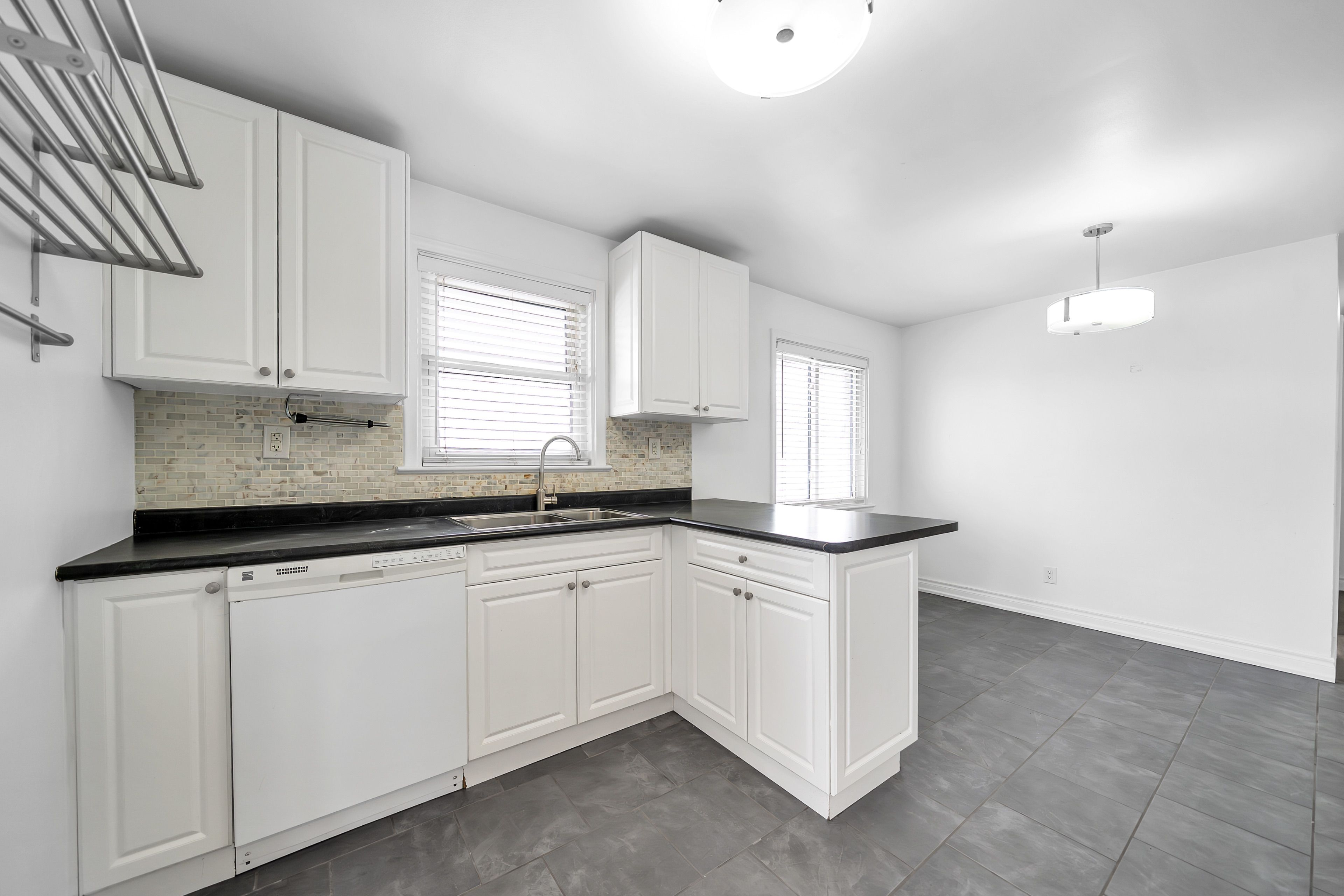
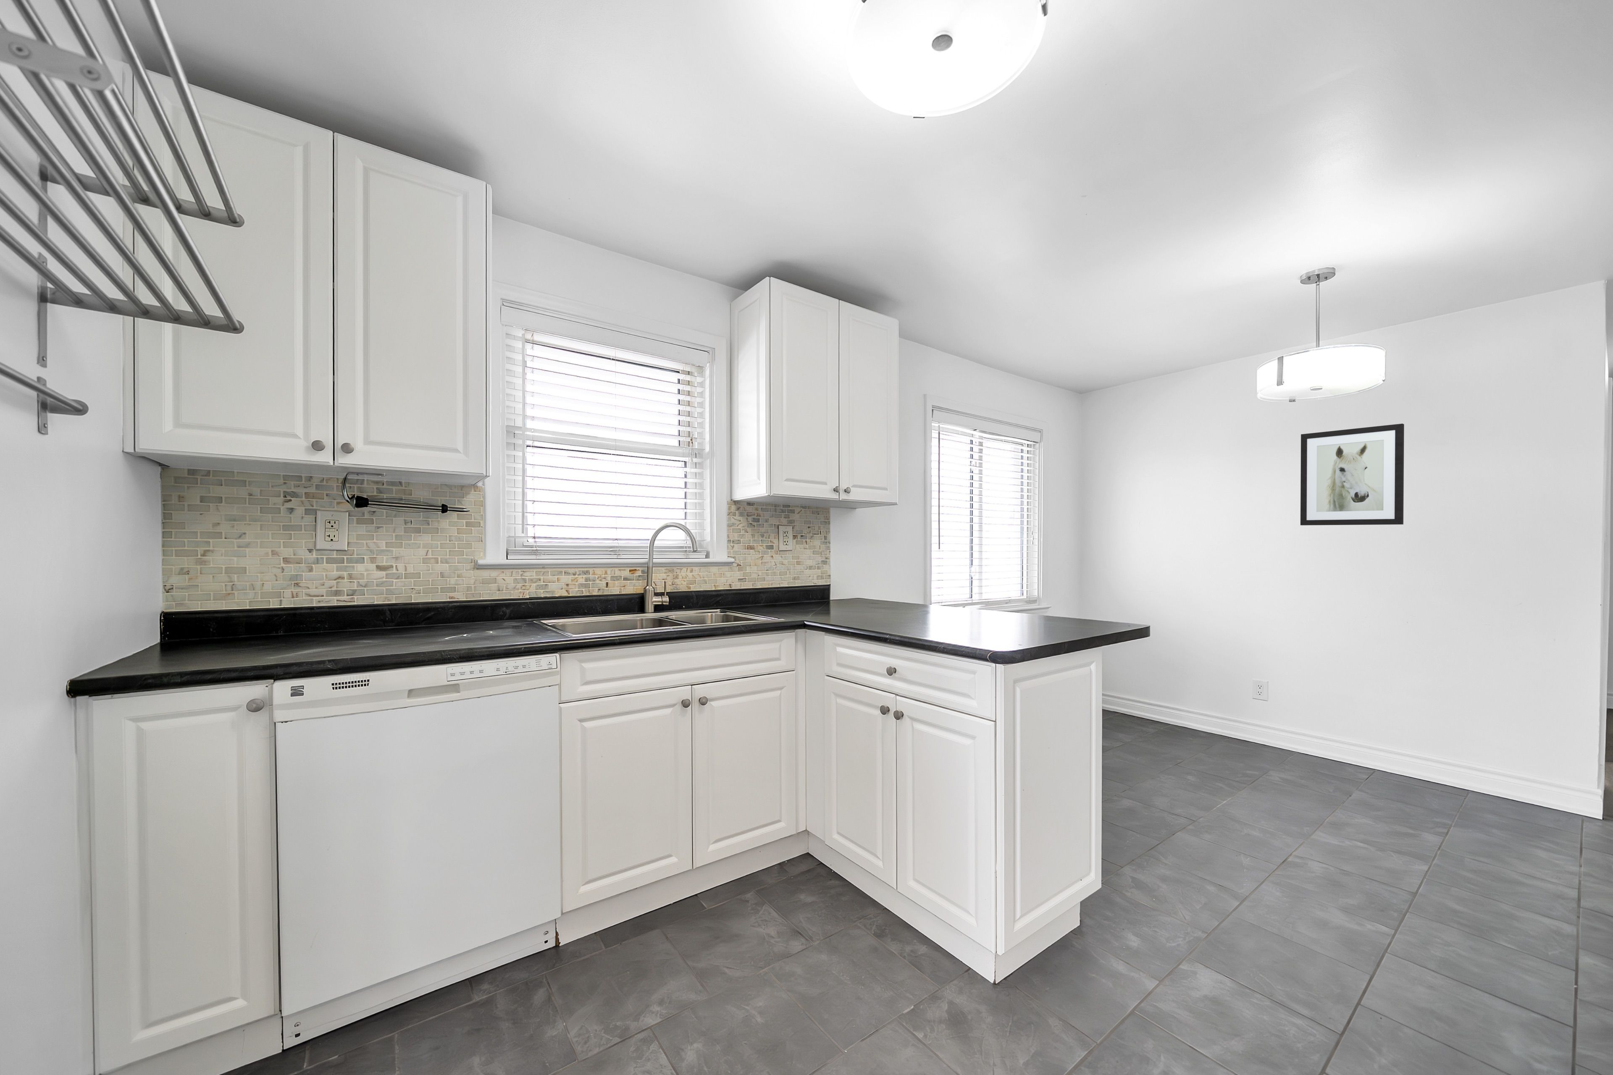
+ wall art [1300,424,1404,526]
